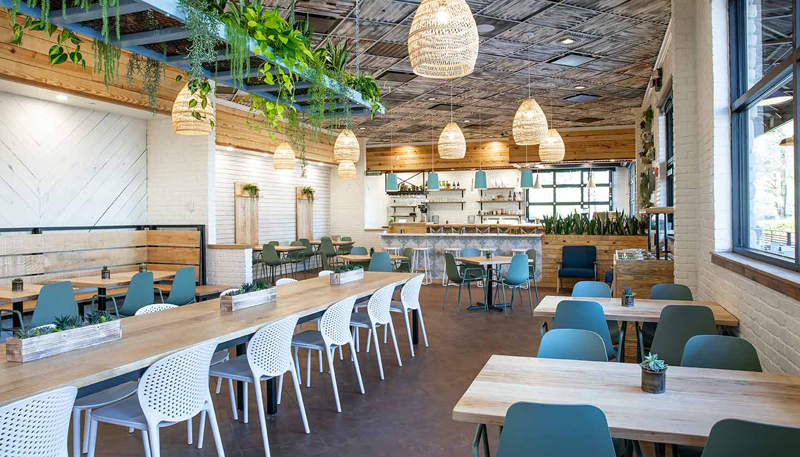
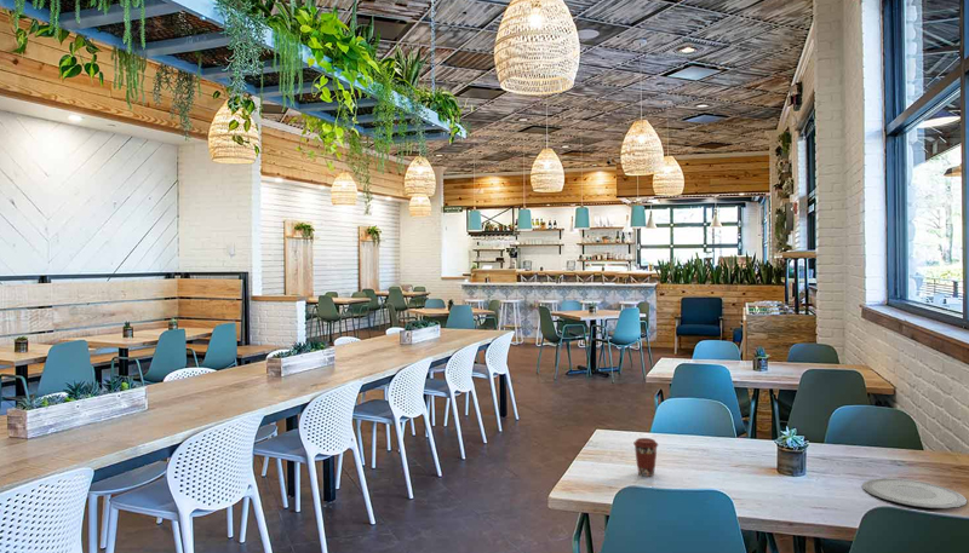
+ plate [861,478,968,511]
+ coffee cup [632,437,659,478]
